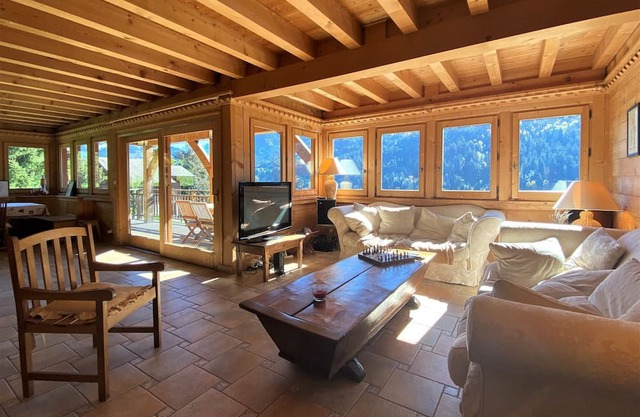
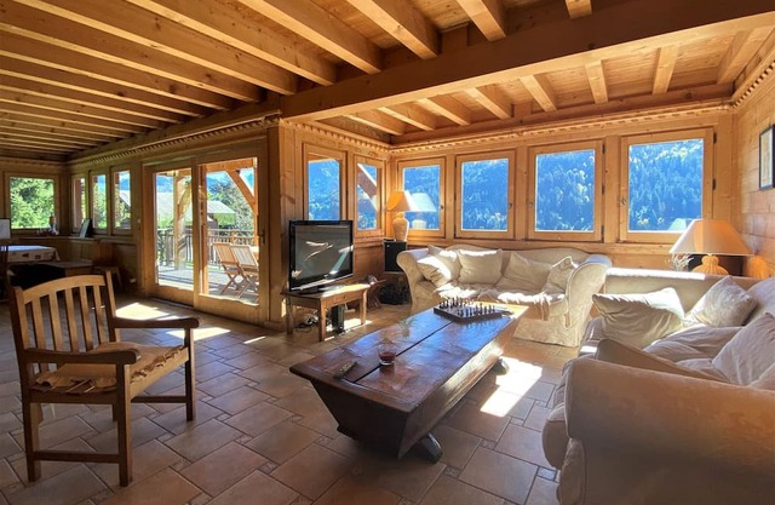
+ remote control [332,360,358,381]
+ plant [381,314,420,346]
